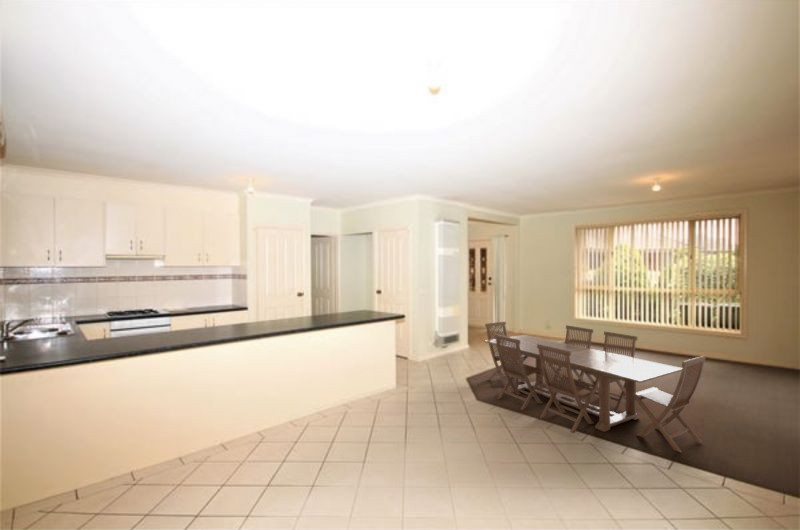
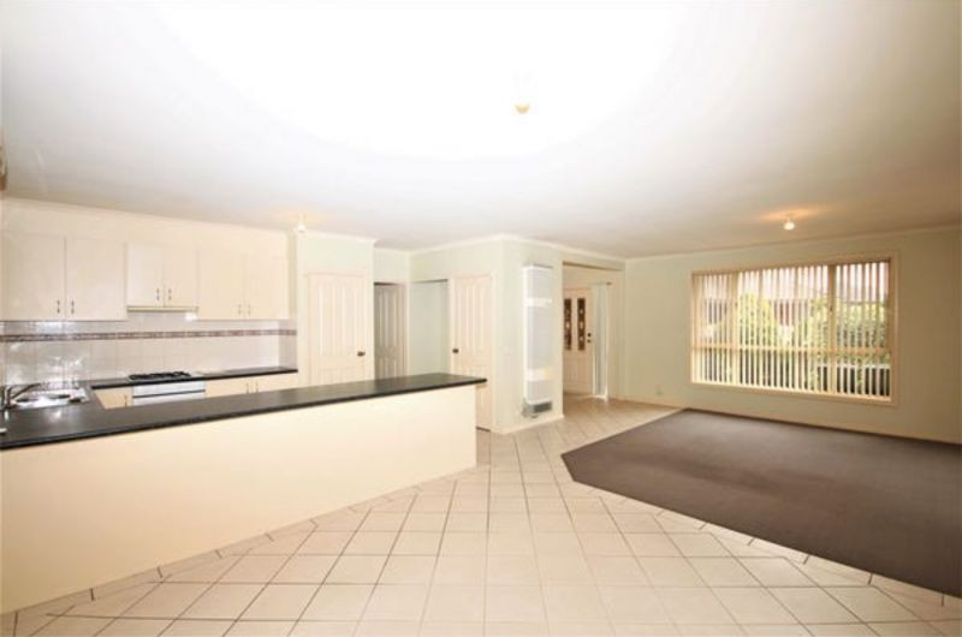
- dining set [484,320,707,453]
